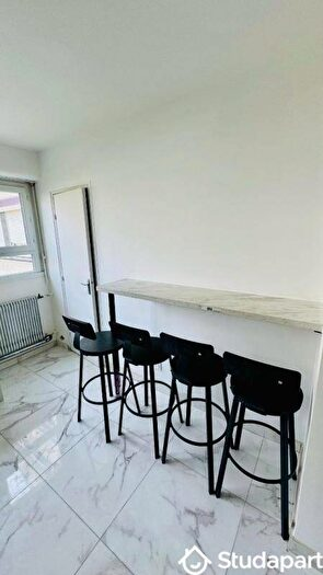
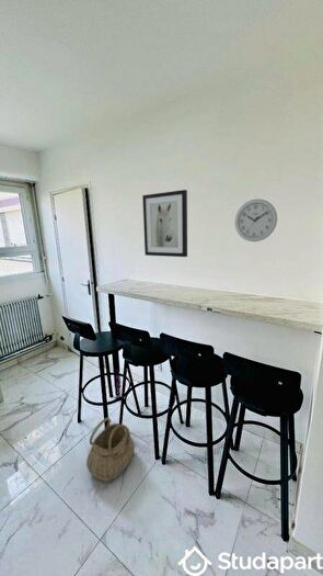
+ wall clock [234,197,278,242]
+ basket [85,417,136,483]
+ wall art [141,189,188,258]
